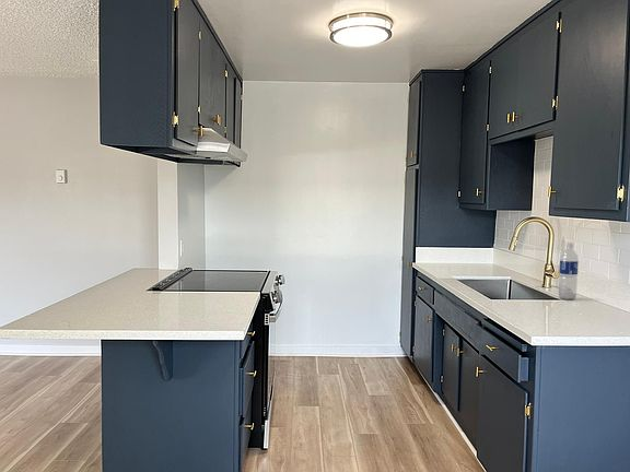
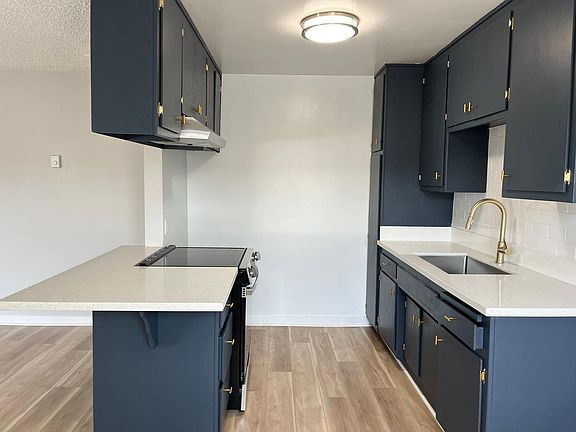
- water bottle [558,241,580,300]
